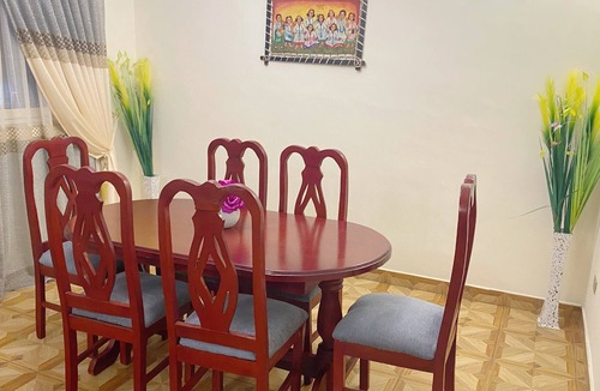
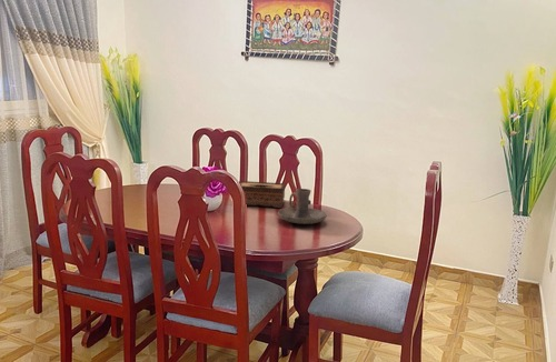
+ candle holder [277,188,328,225]
+ tissue box [238,180,286,209]
